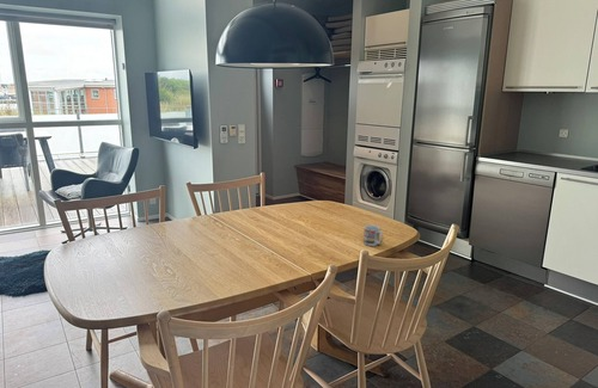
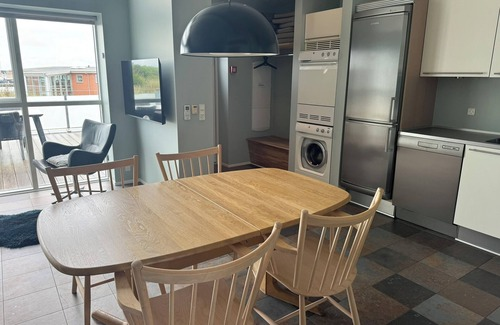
- cup [362,224,384,247]
